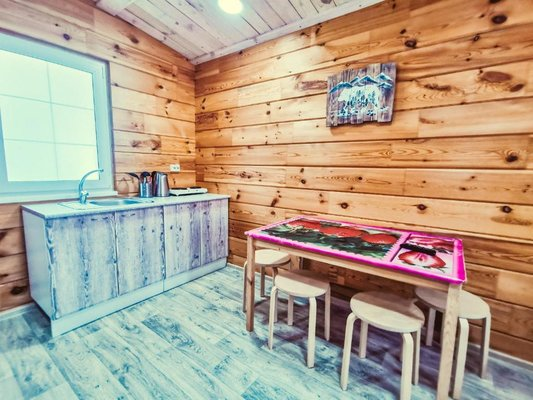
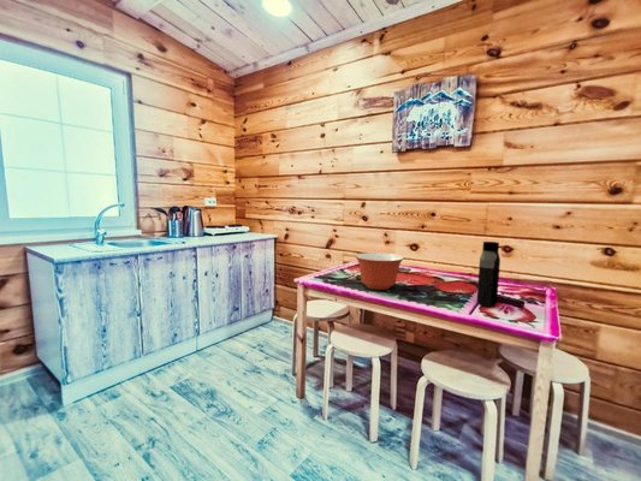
+ water bottle [476,240,501,308]
+ mixing bowl [354,251,405,291]
